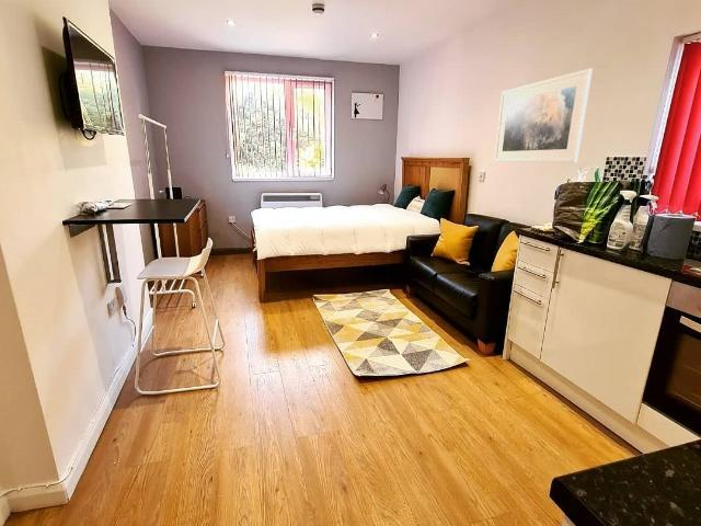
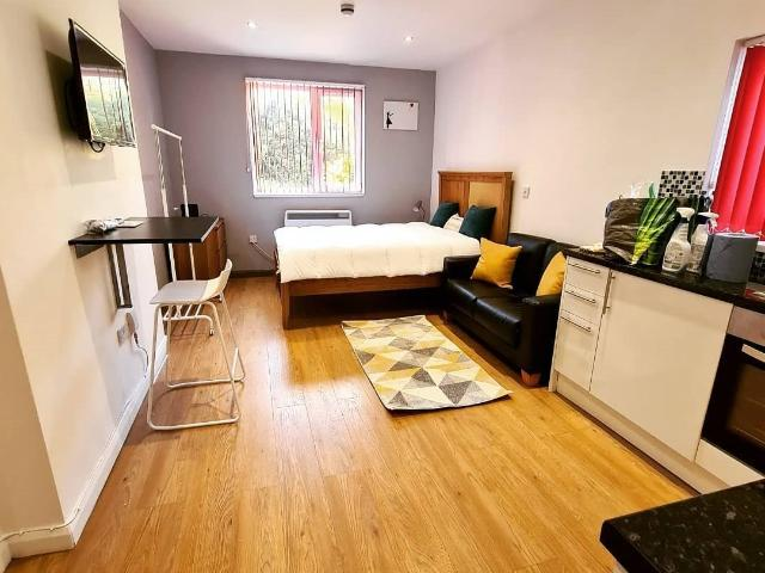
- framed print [493,67,594,163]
